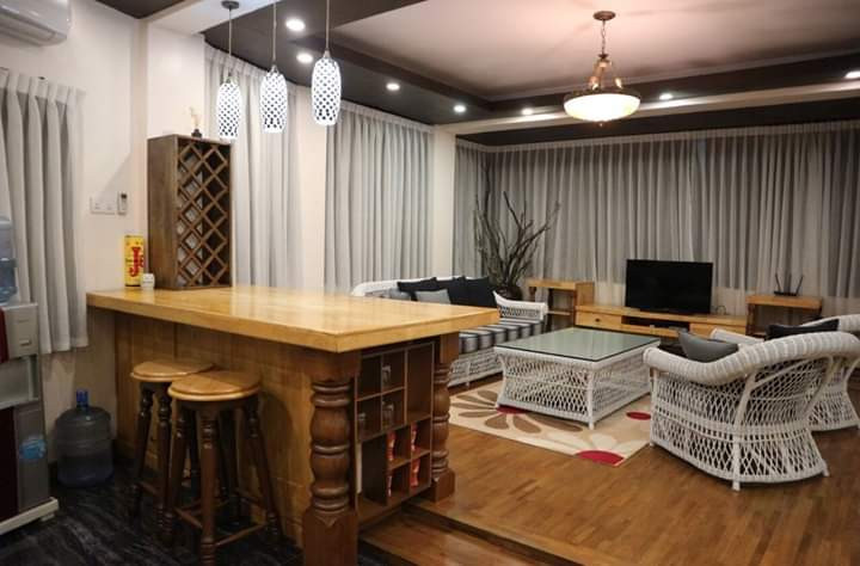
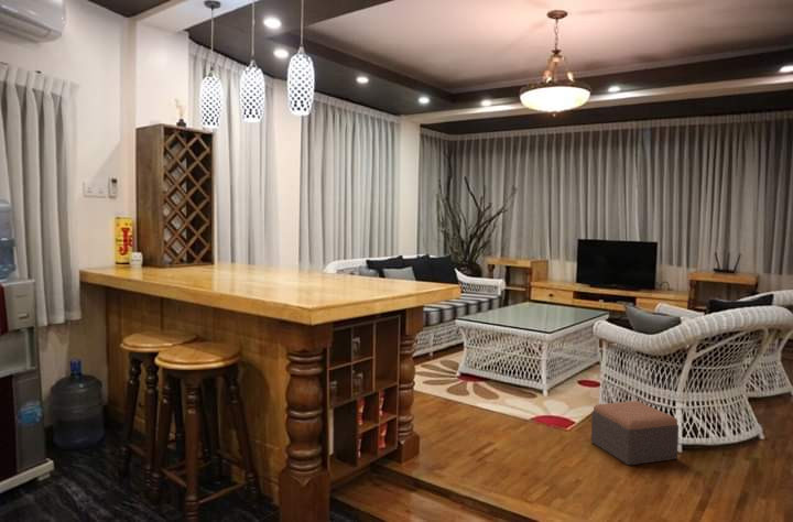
+ footstool [590,400,680,466]
